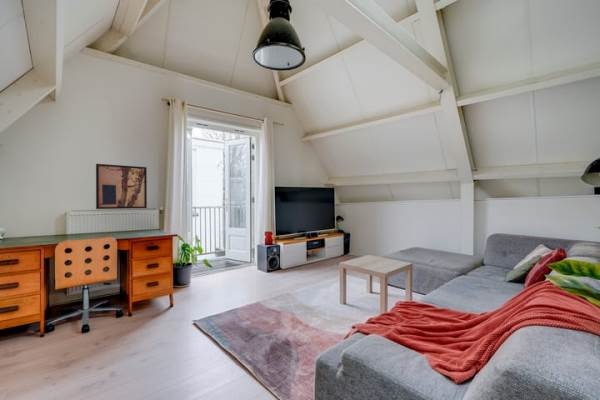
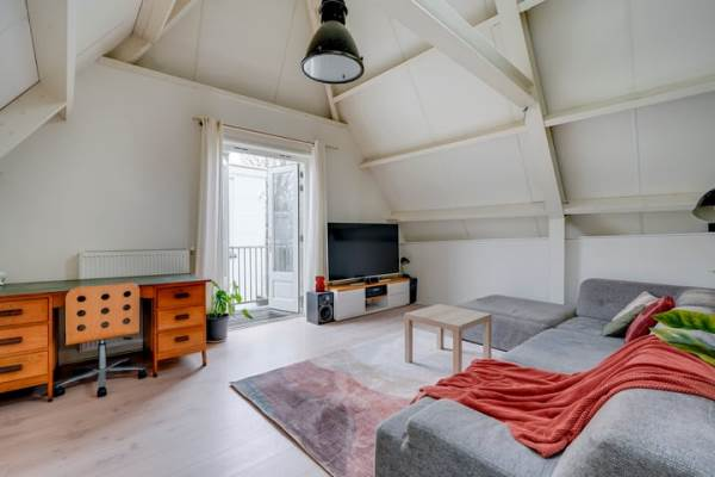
- wall art [95,163,148,210]
